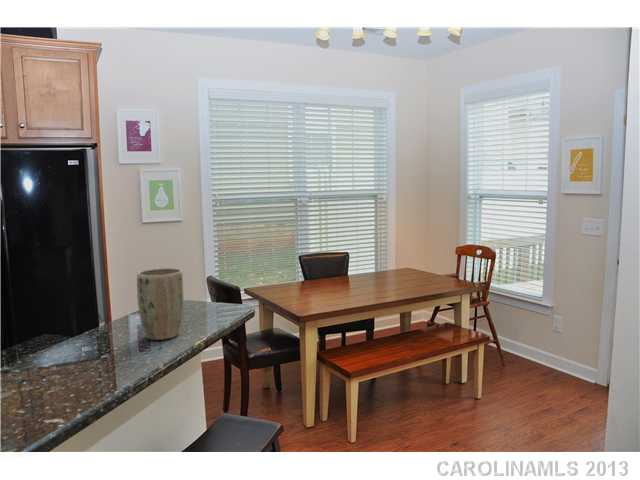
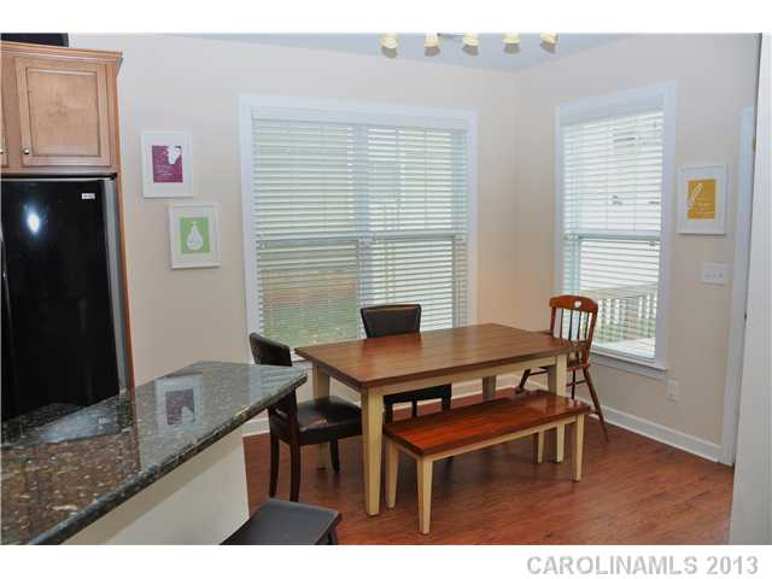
- plant pot [136,267,184,341]
